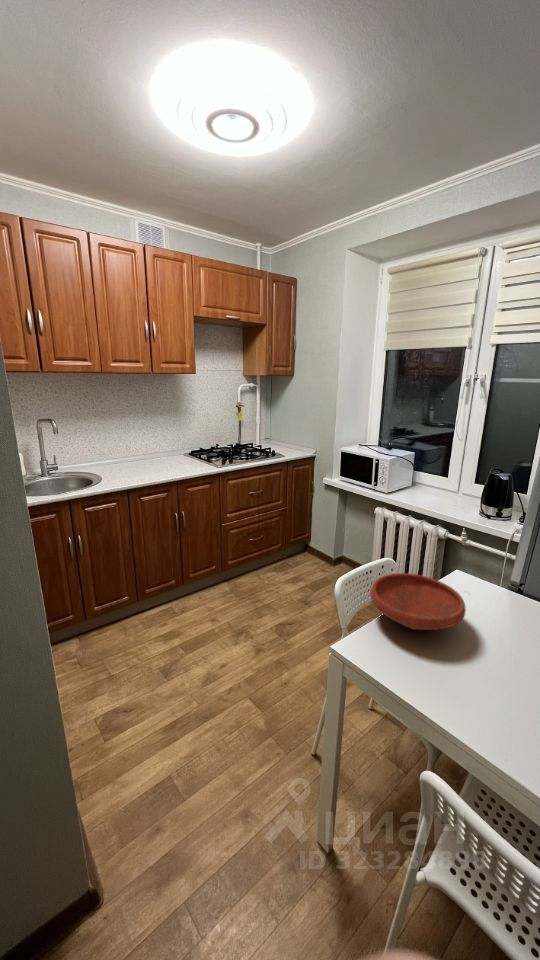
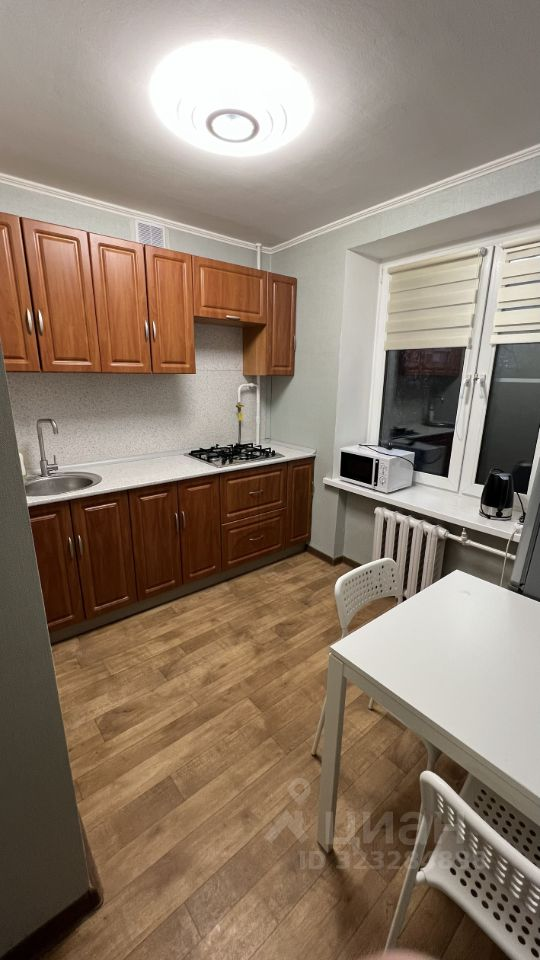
- bowl [369,572,467,631]
